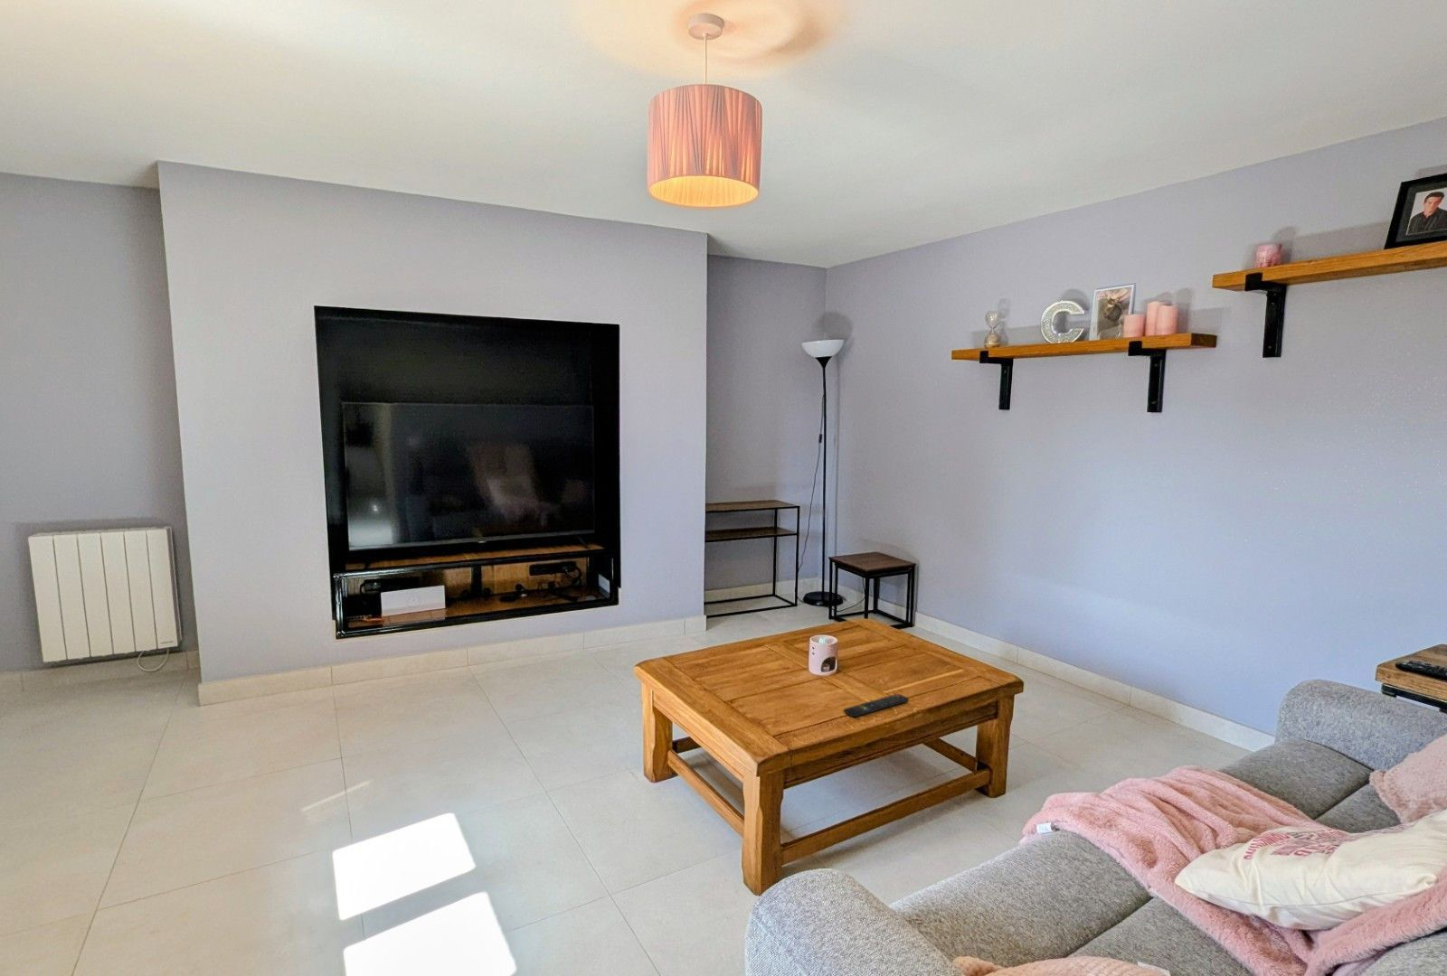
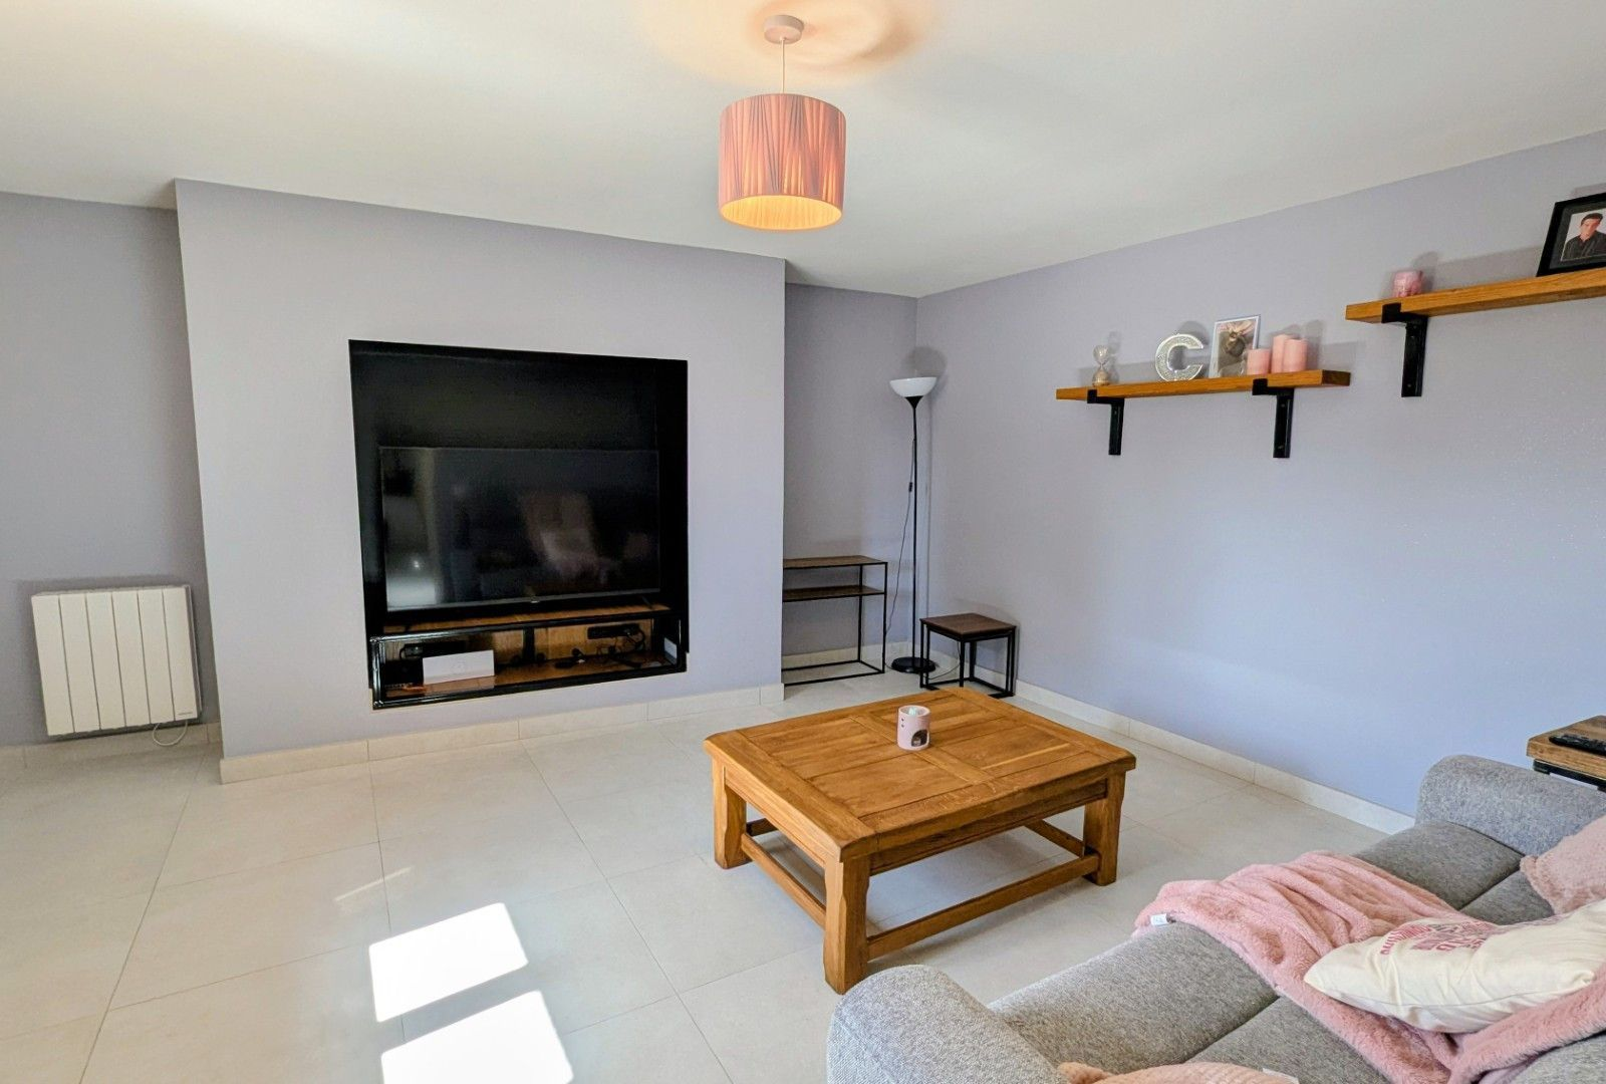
- remote control [843,693,910,718]
